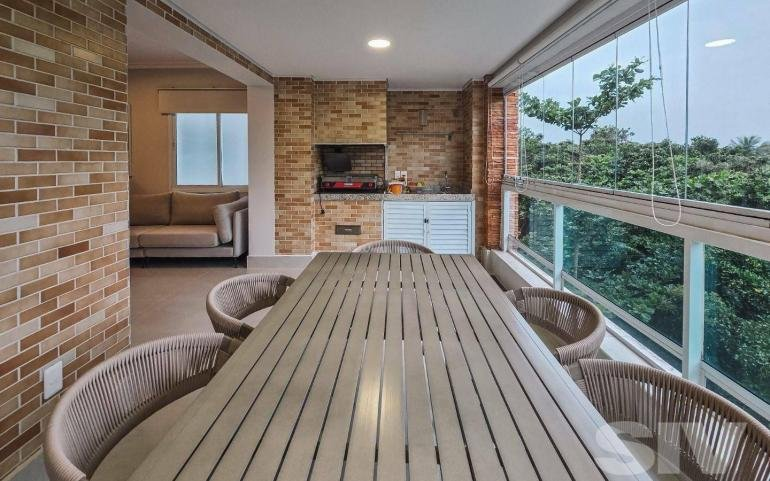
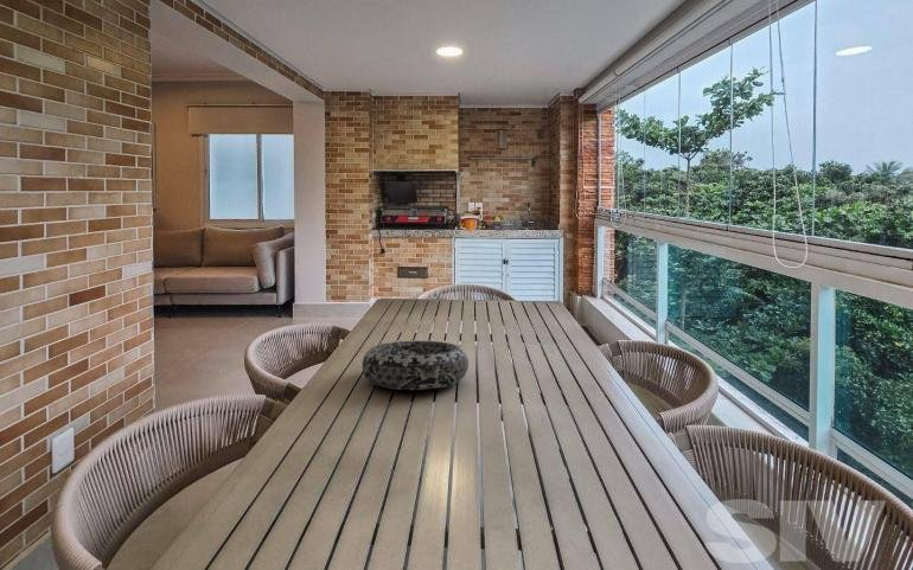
+ decorative bowl [360,340,470,391]
